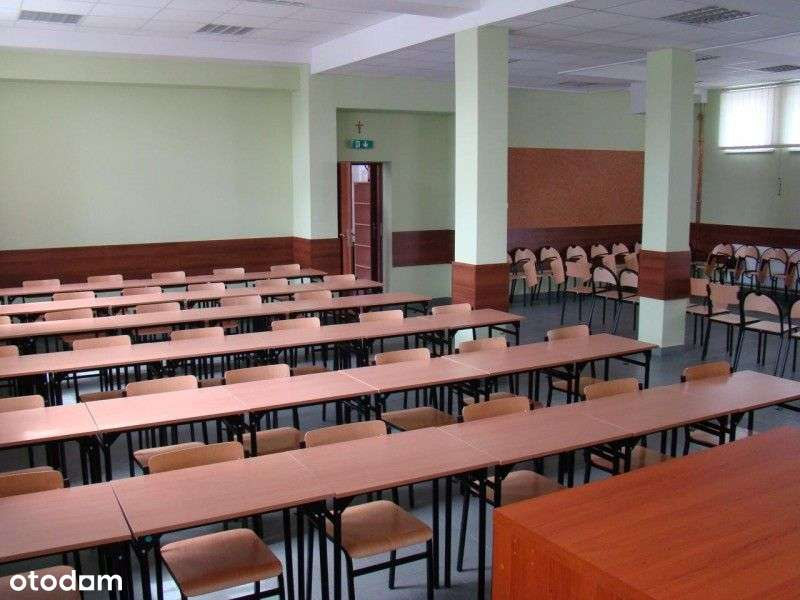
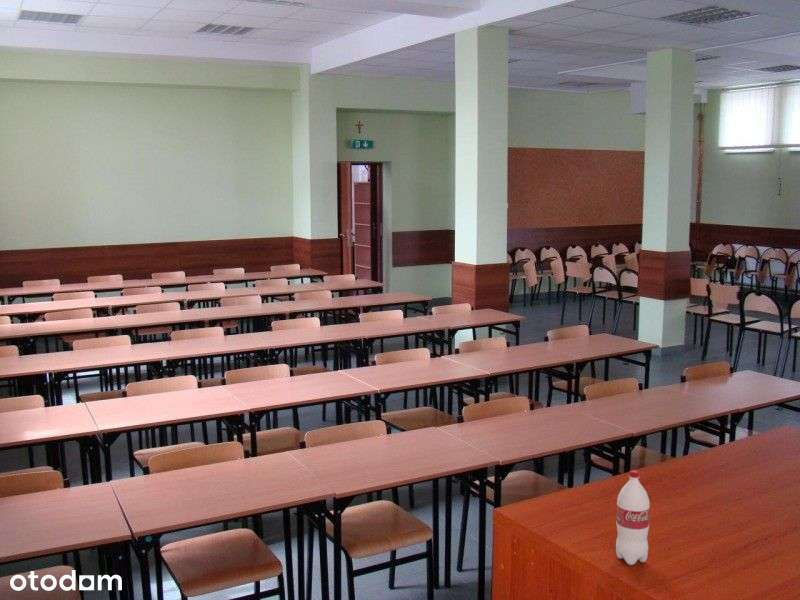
+ bottle [615,469,651,566]
